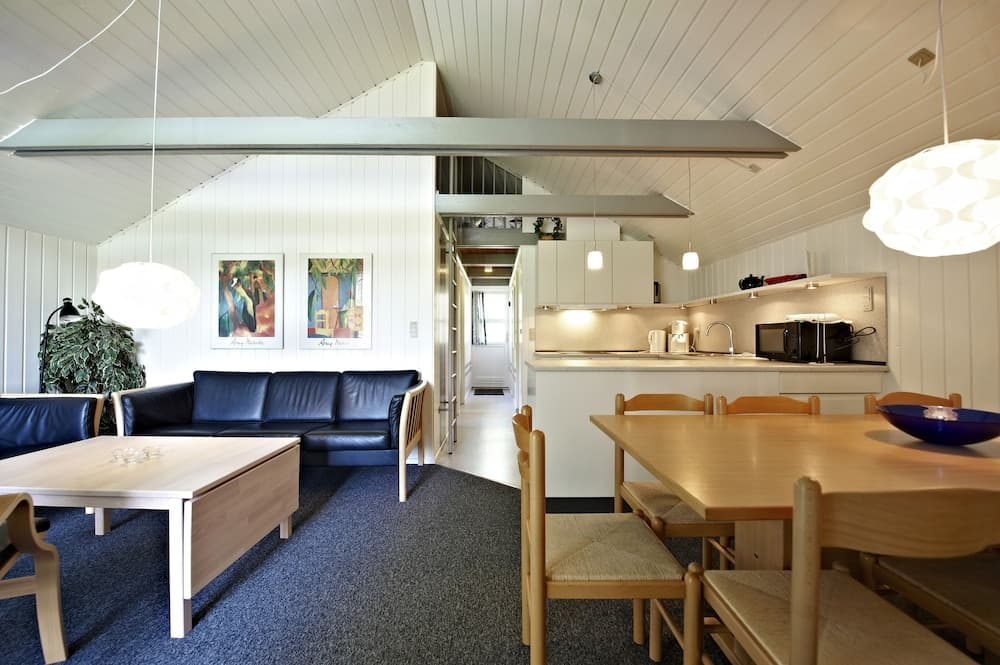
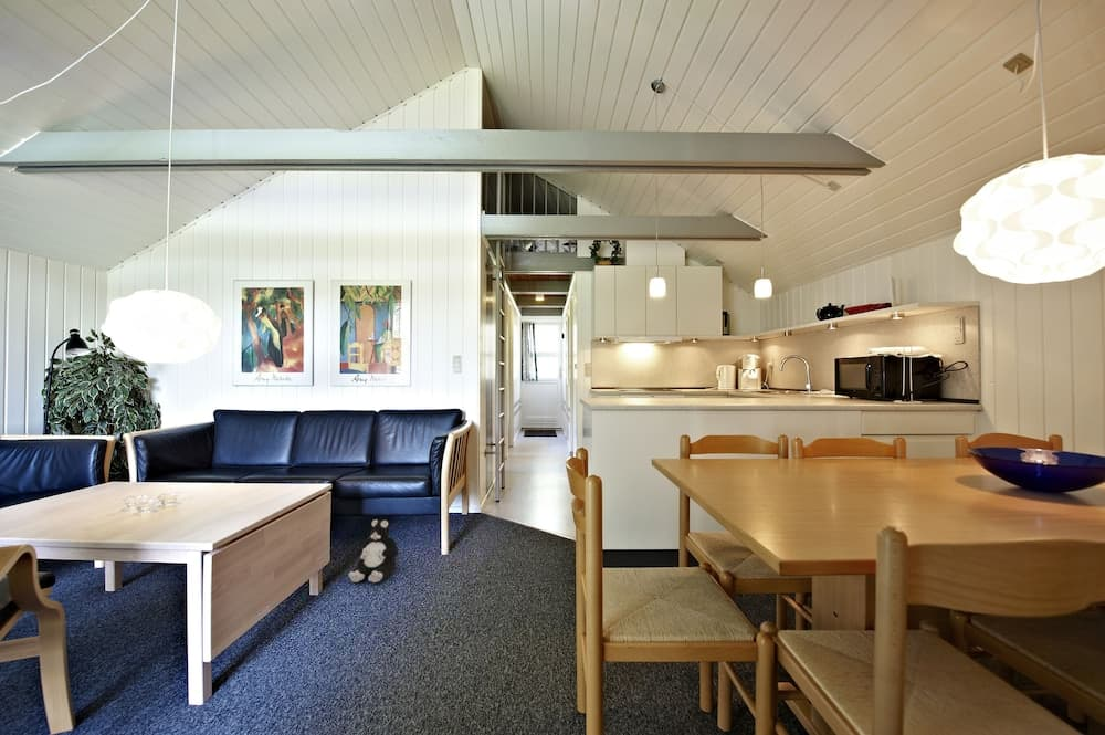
+ plush toy [348,518,399,584]
